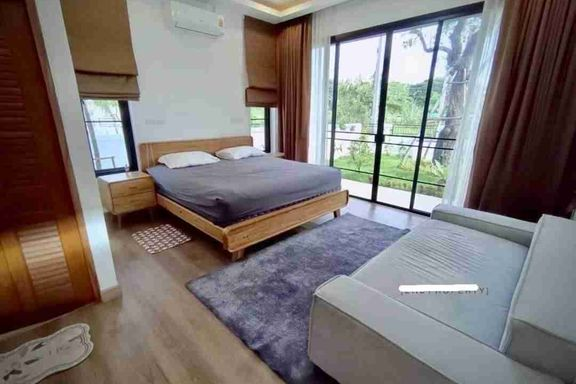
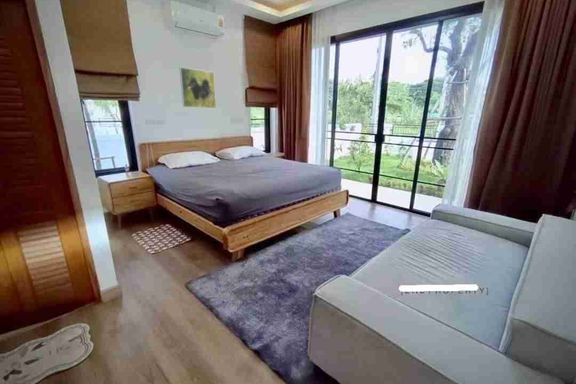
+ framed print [178,66,217,109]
